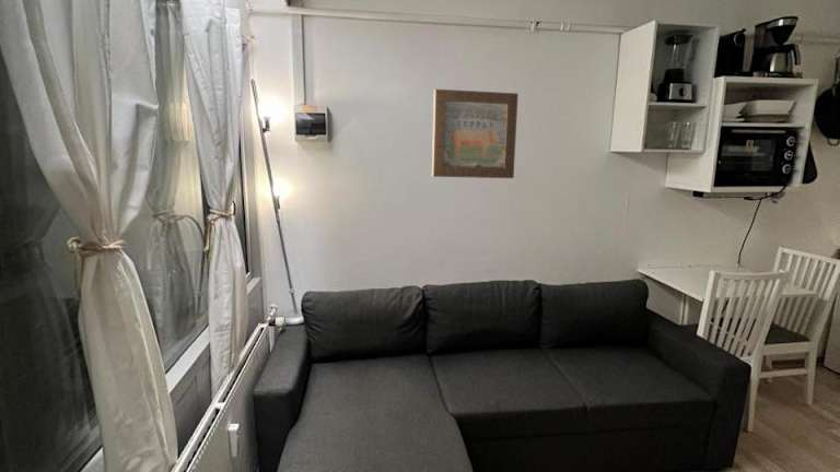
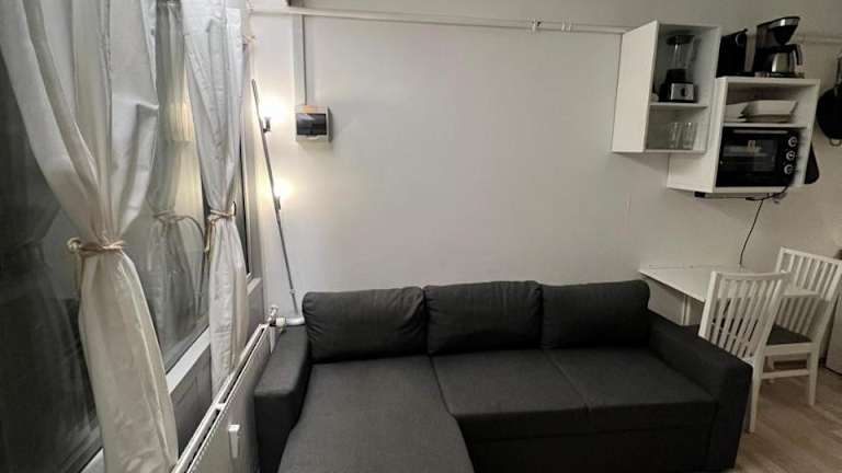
- wall art [431,88,520,179]
